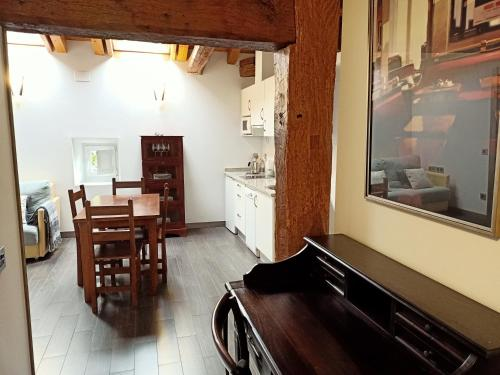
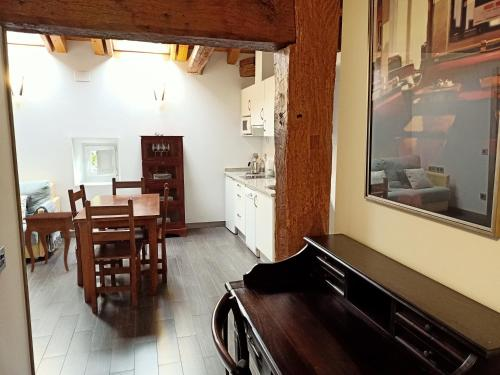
+ side table [22,211,80,273]
